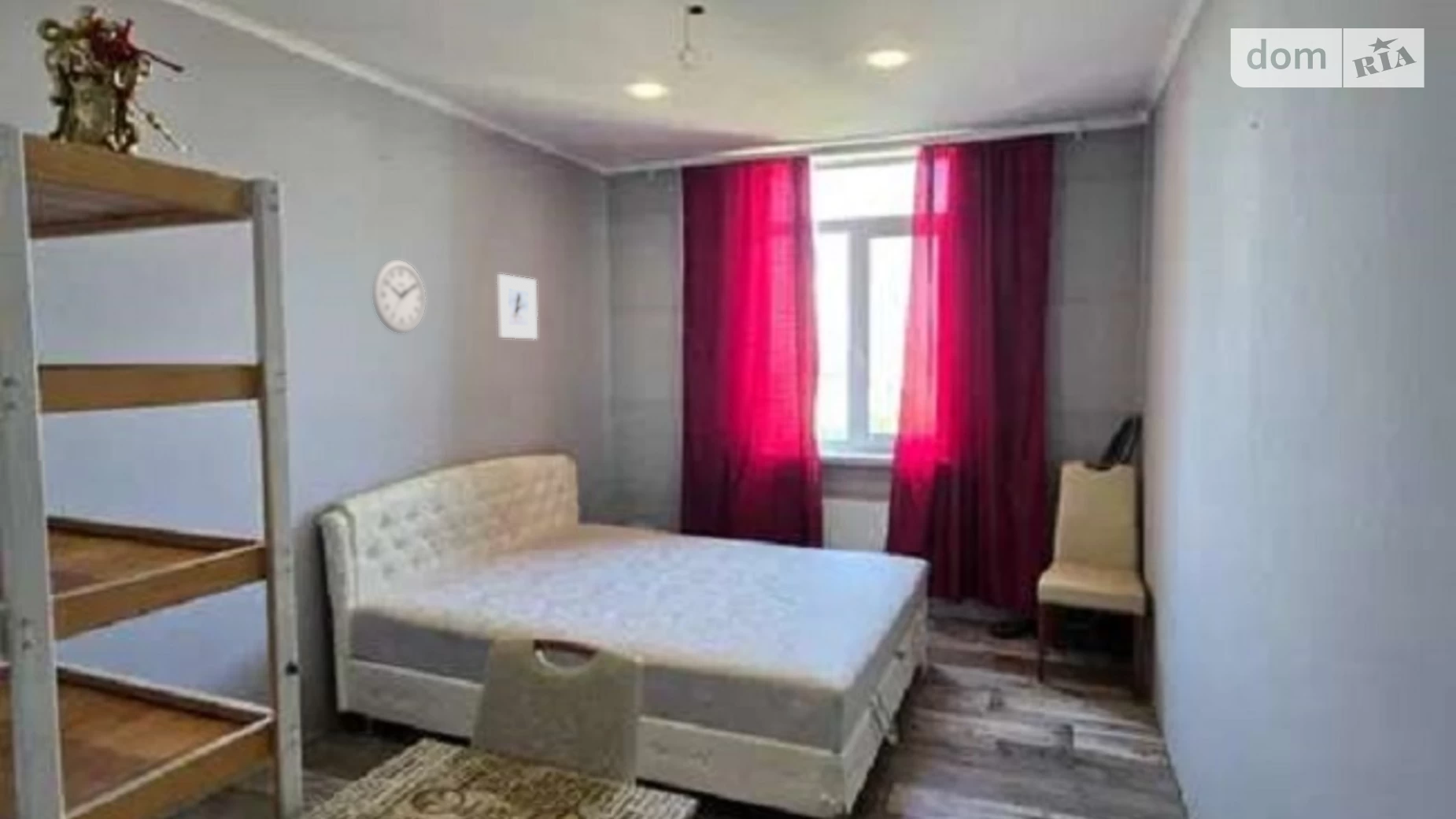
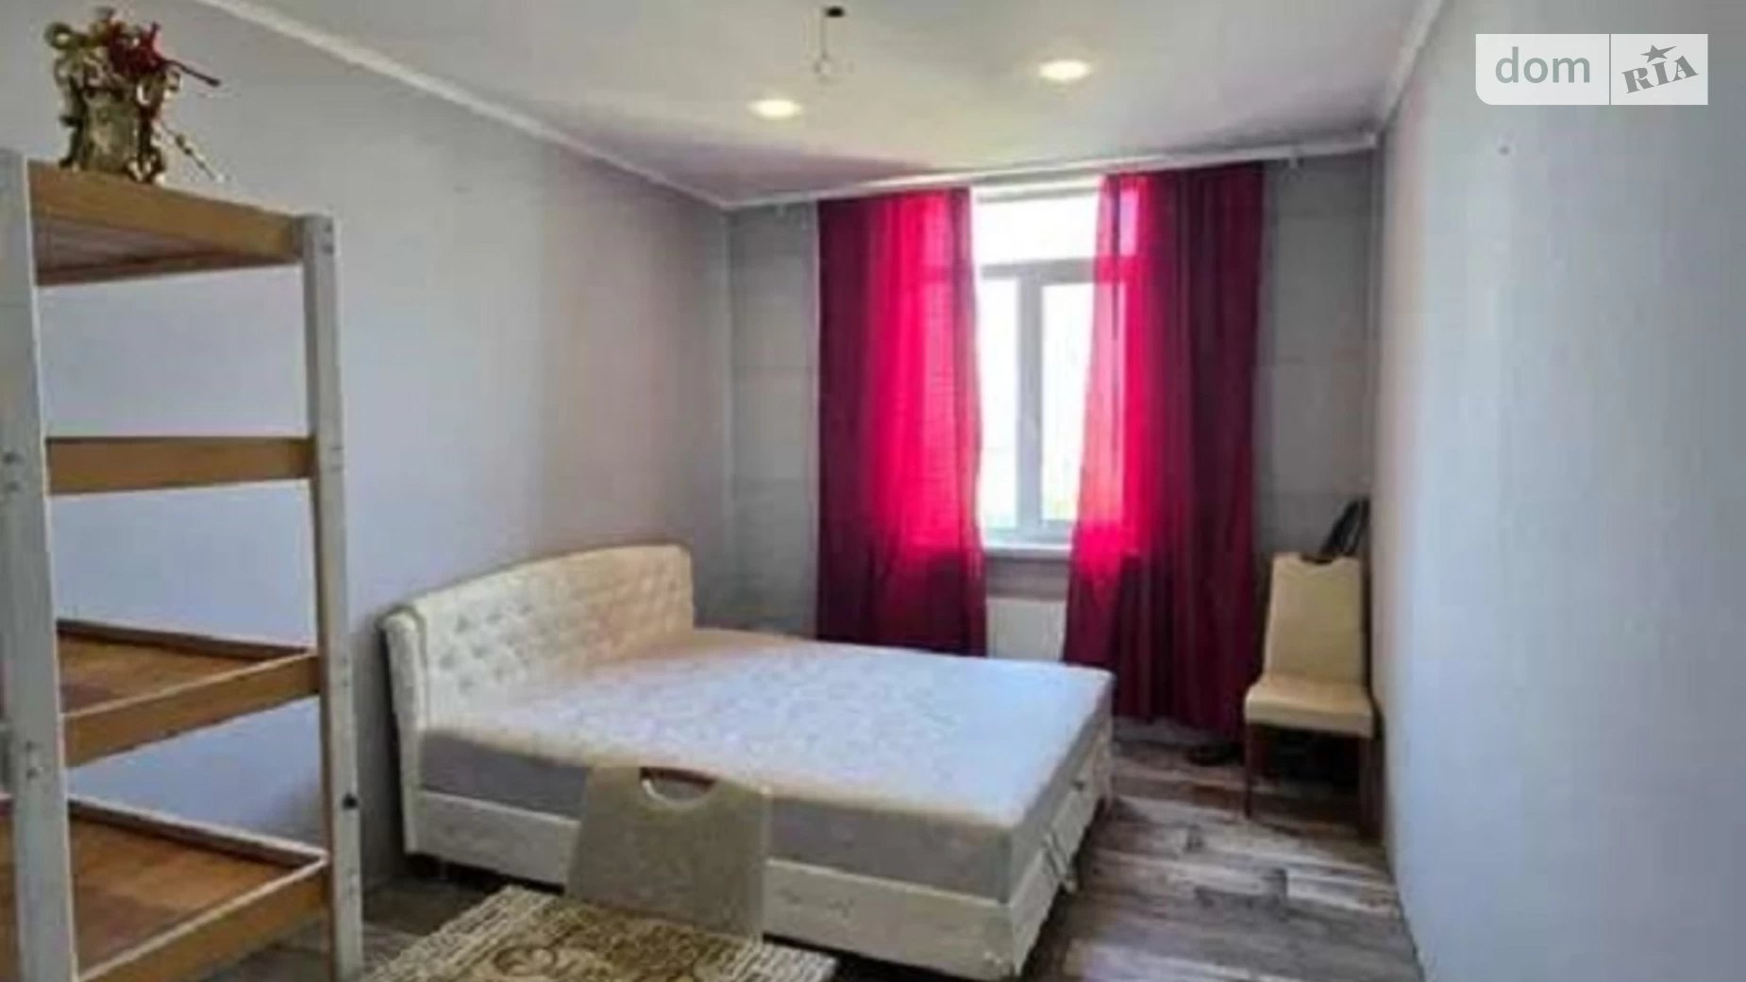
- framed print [496,273,538,340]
- wall clock [371,259,427,334]
